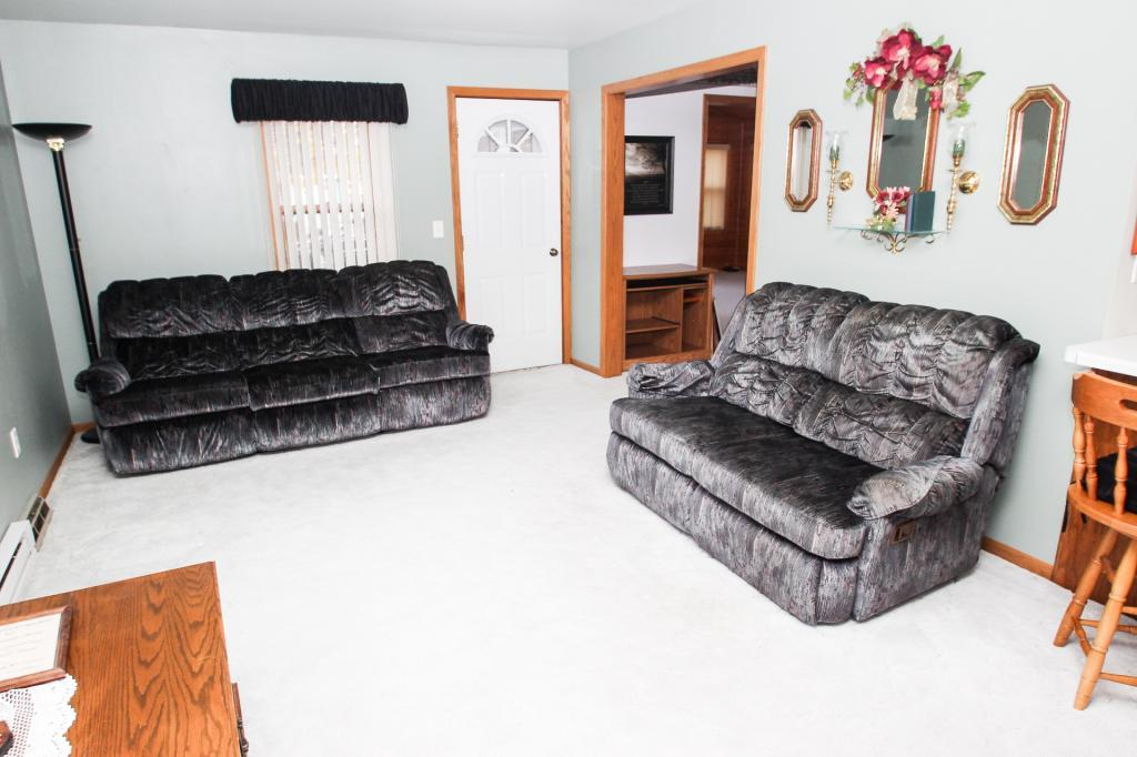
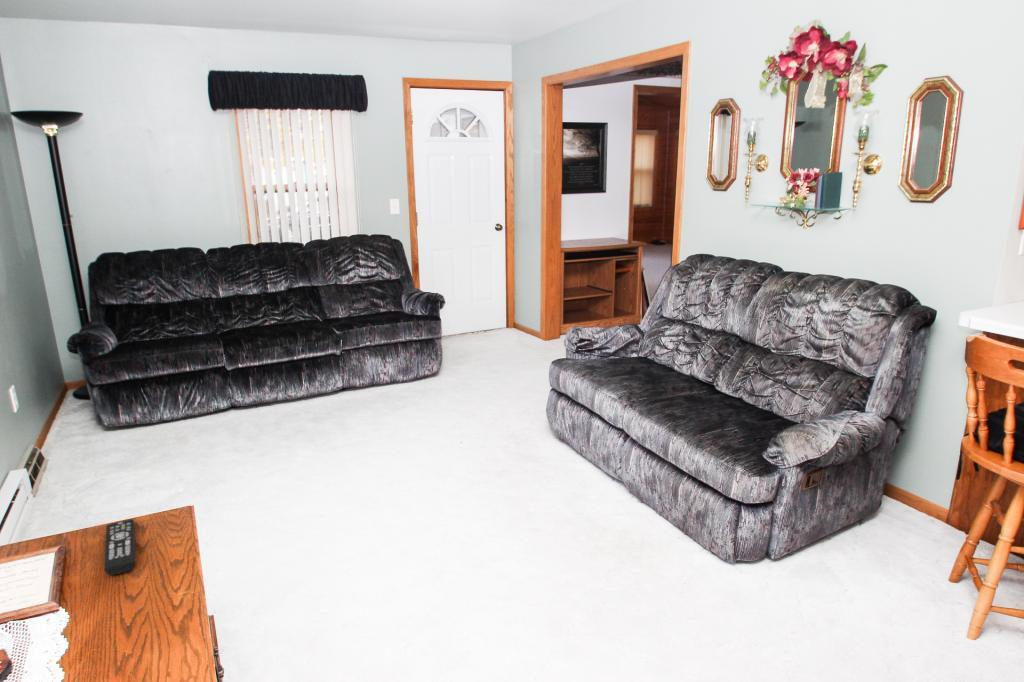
+ remote control [103,518,137,576]
